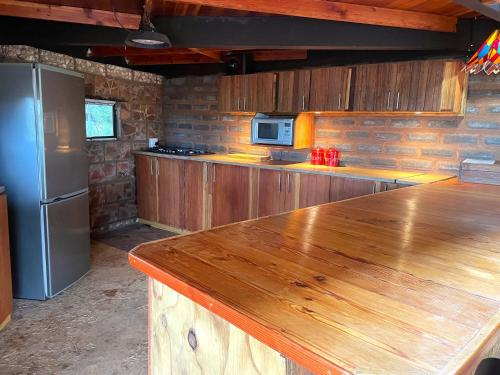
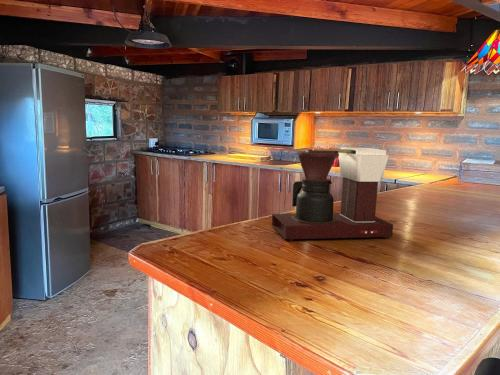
+ coffee maker [271,146,394,242]
